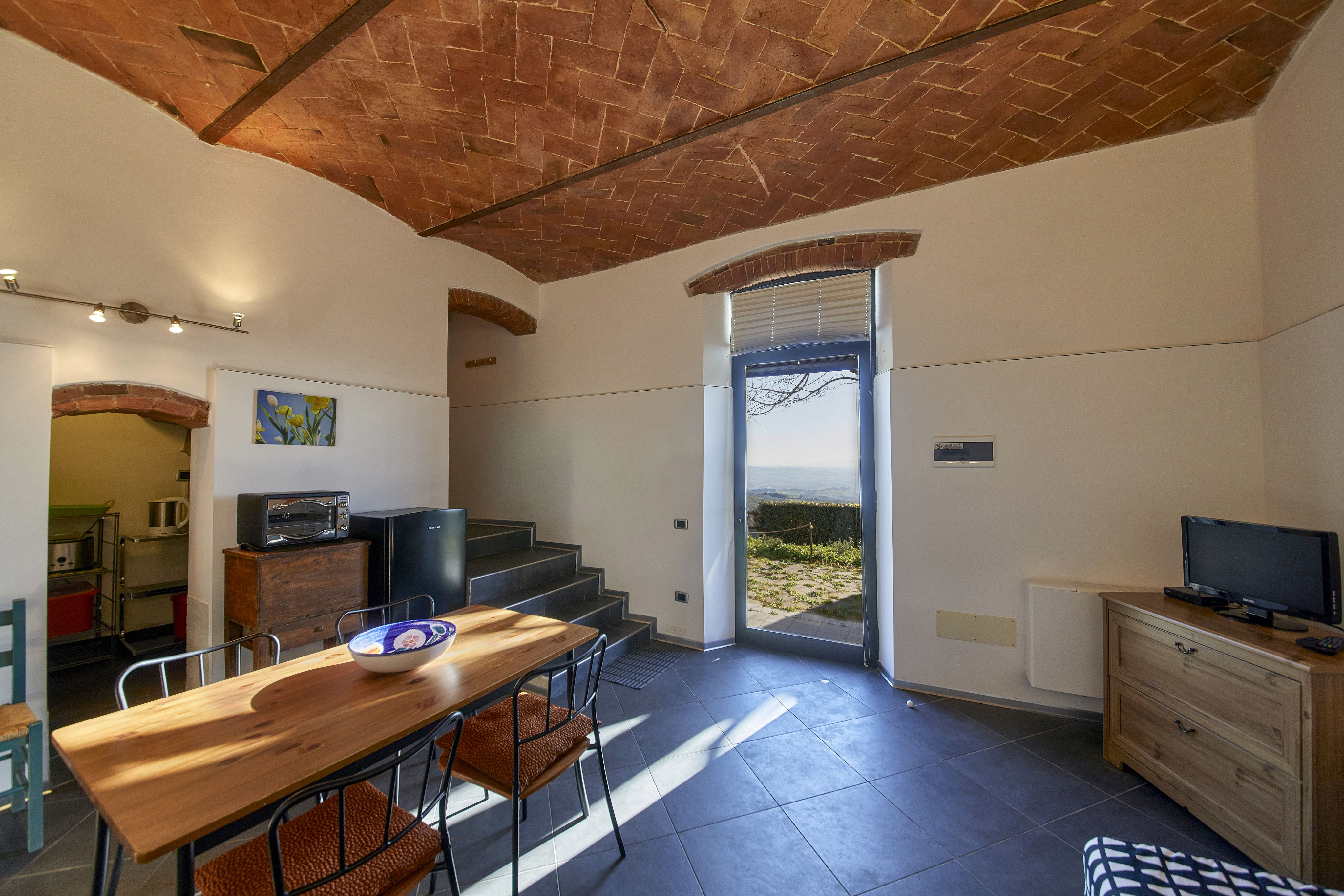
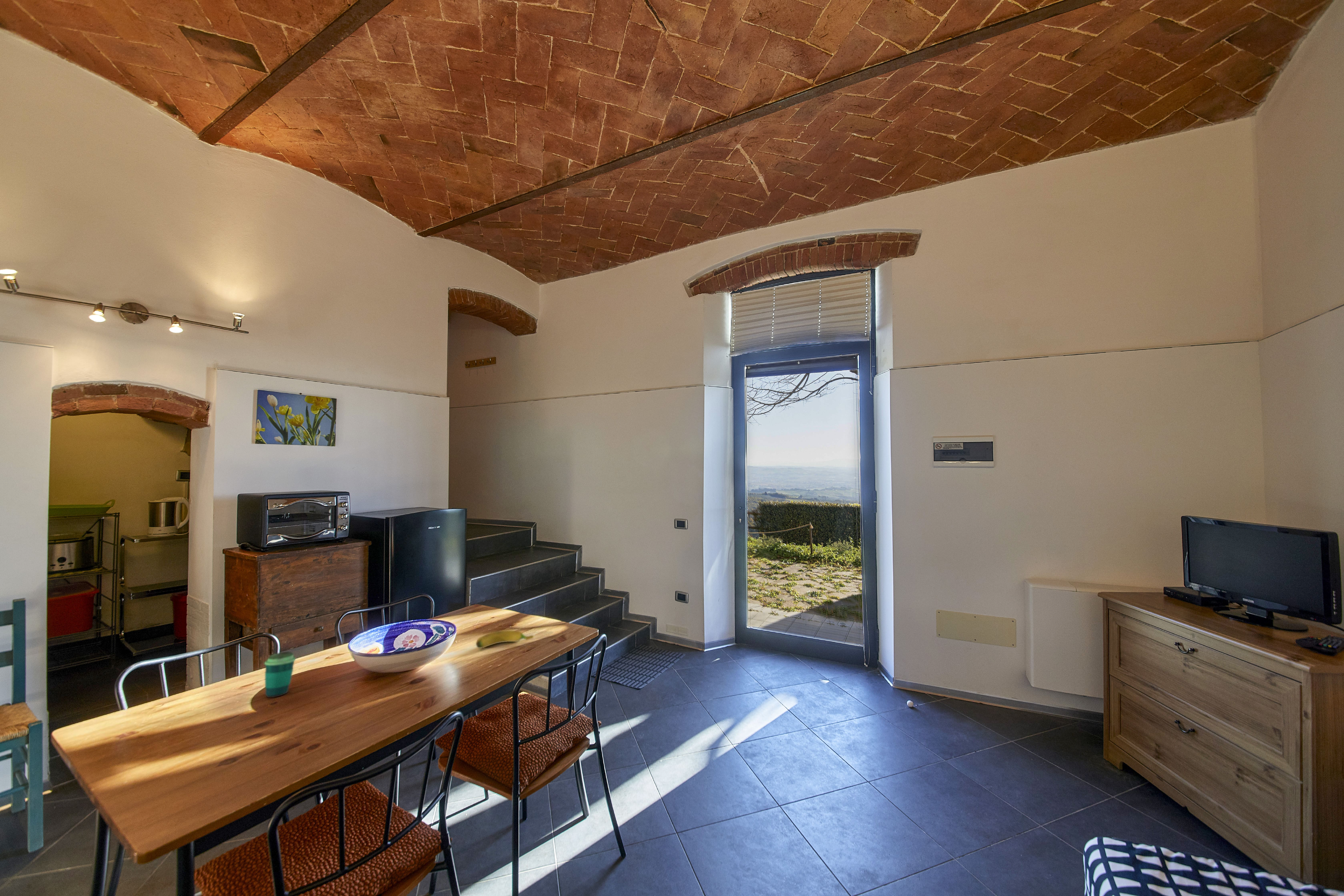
+ cup [264,652,296,698]
+ banana [475,630,534,649]
